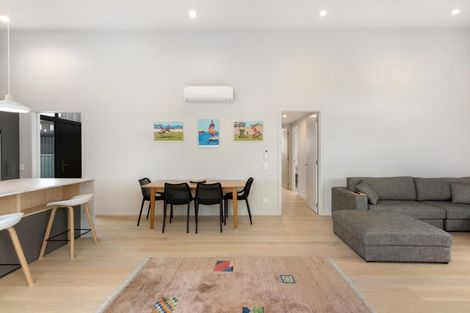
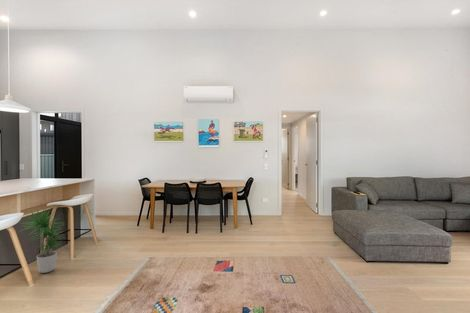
+ potted plant [17,208,65,274]
